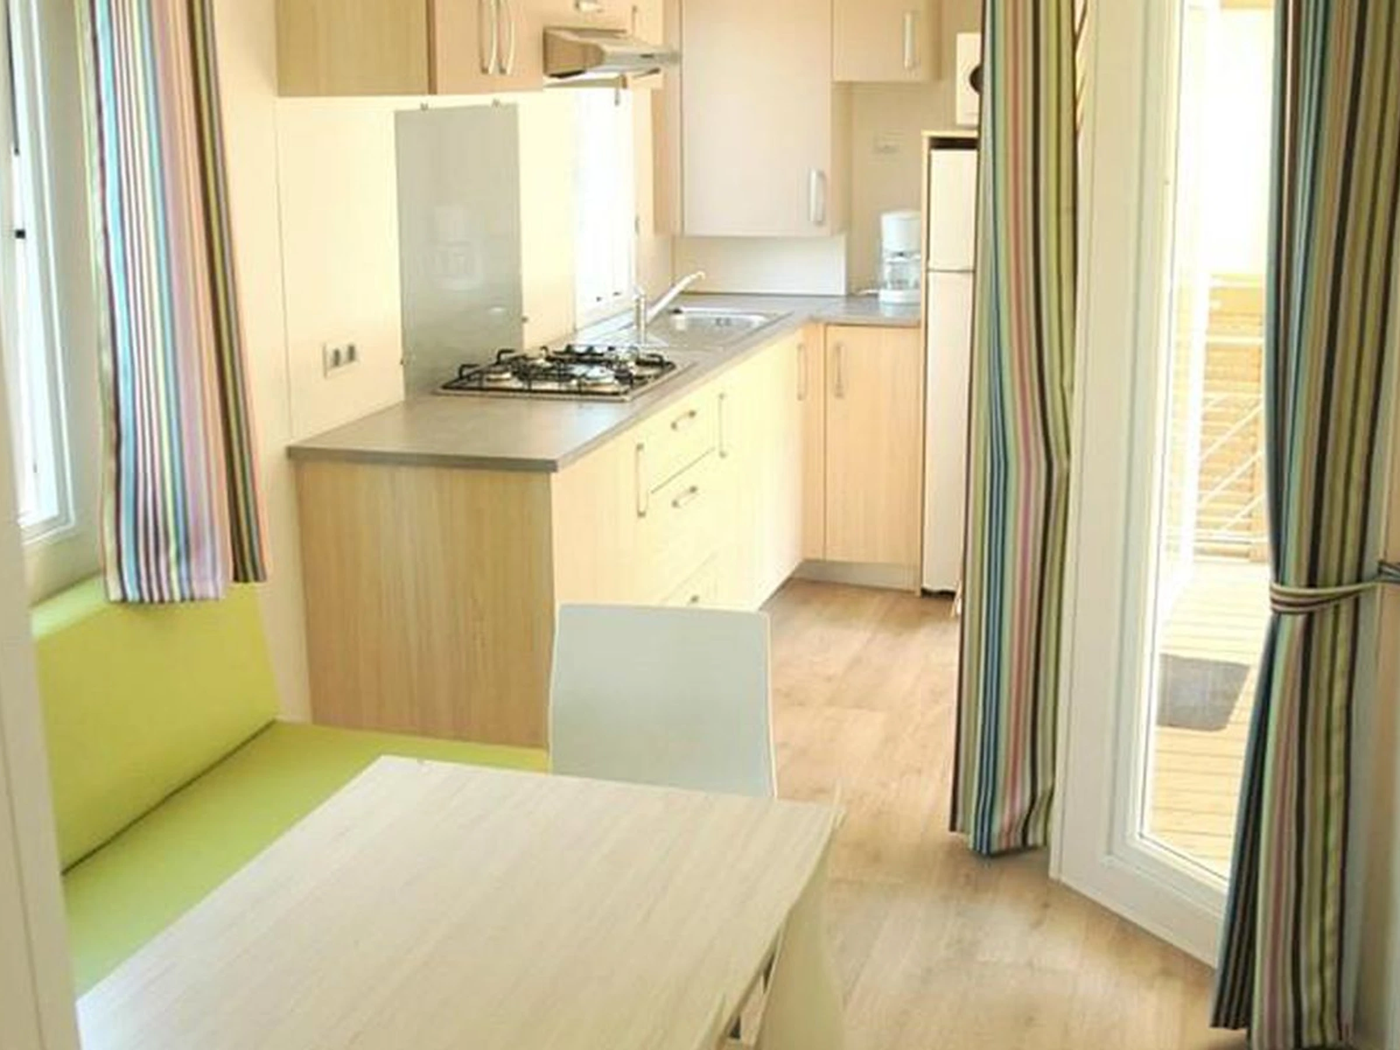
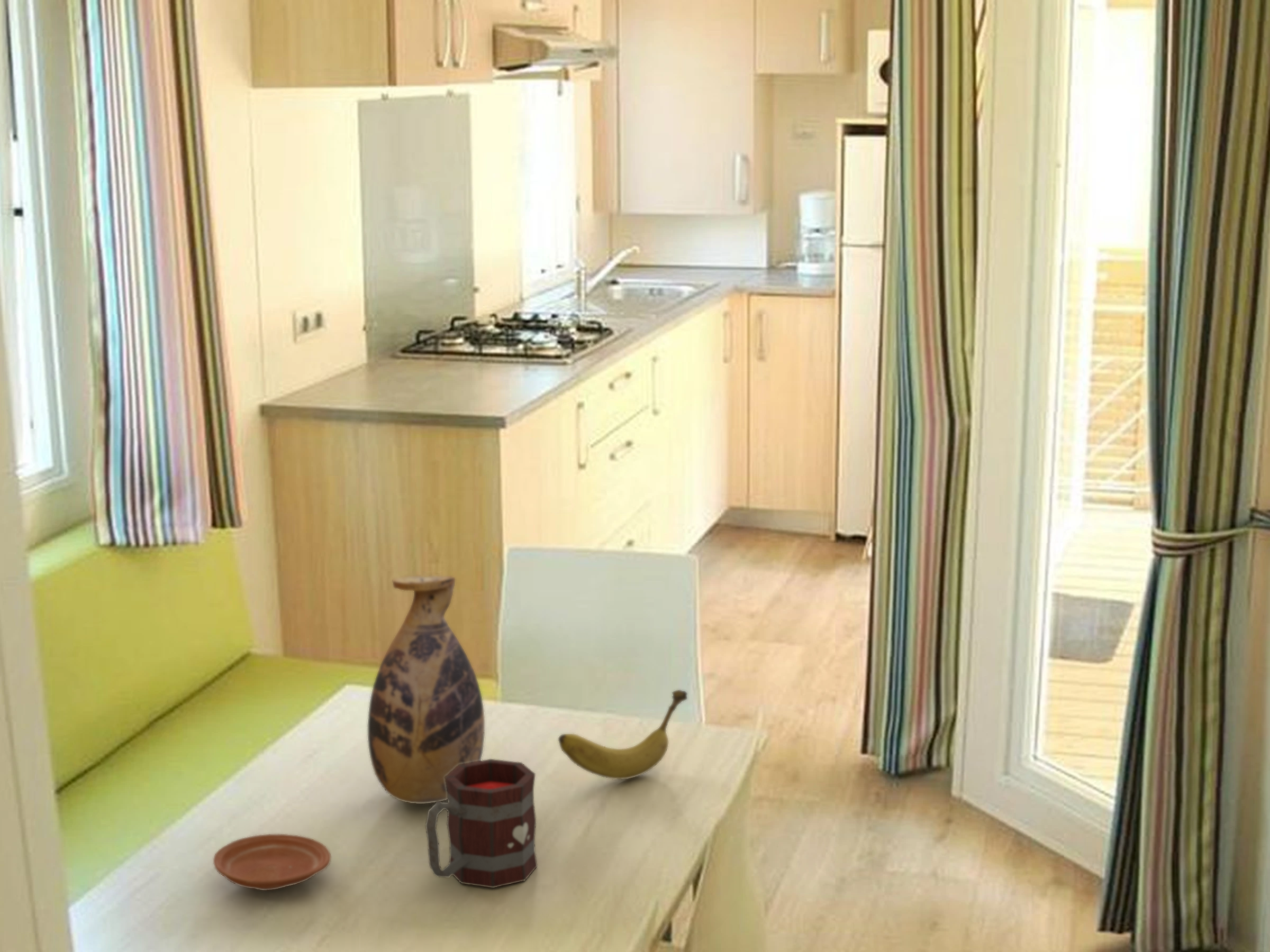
+ plate [213,834,331,891]
+ vase [367,575,485,804]
+ fruit [558,689,688,780]
+ mug [425,758,538,889]
